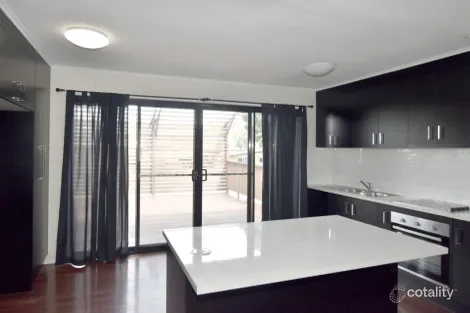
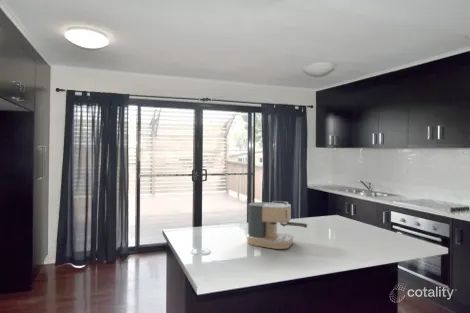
+ coffee maker [246,200,308,250]
